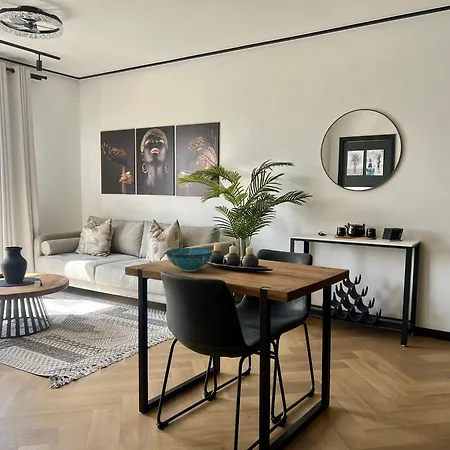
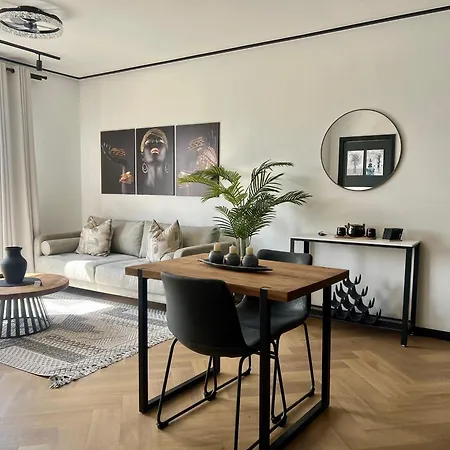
- decorative bowl [165,247,214,272]
